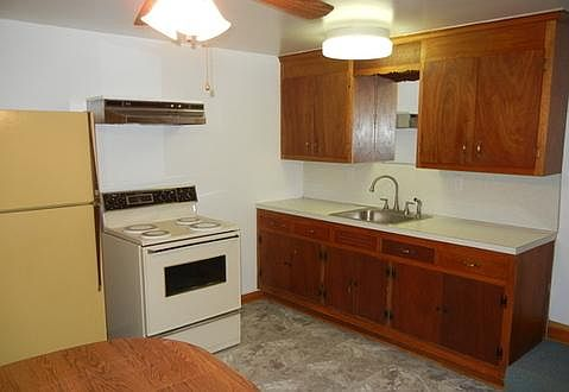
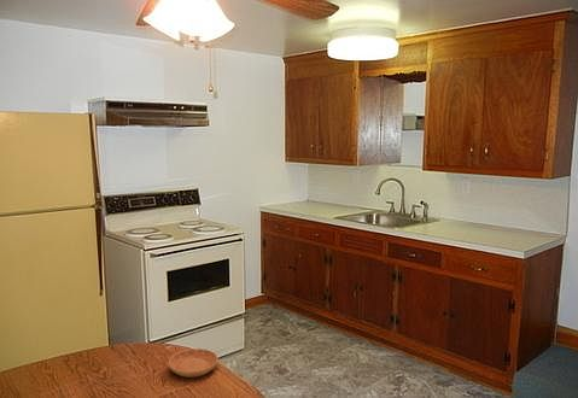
+ saucer [168,347,220,379]
